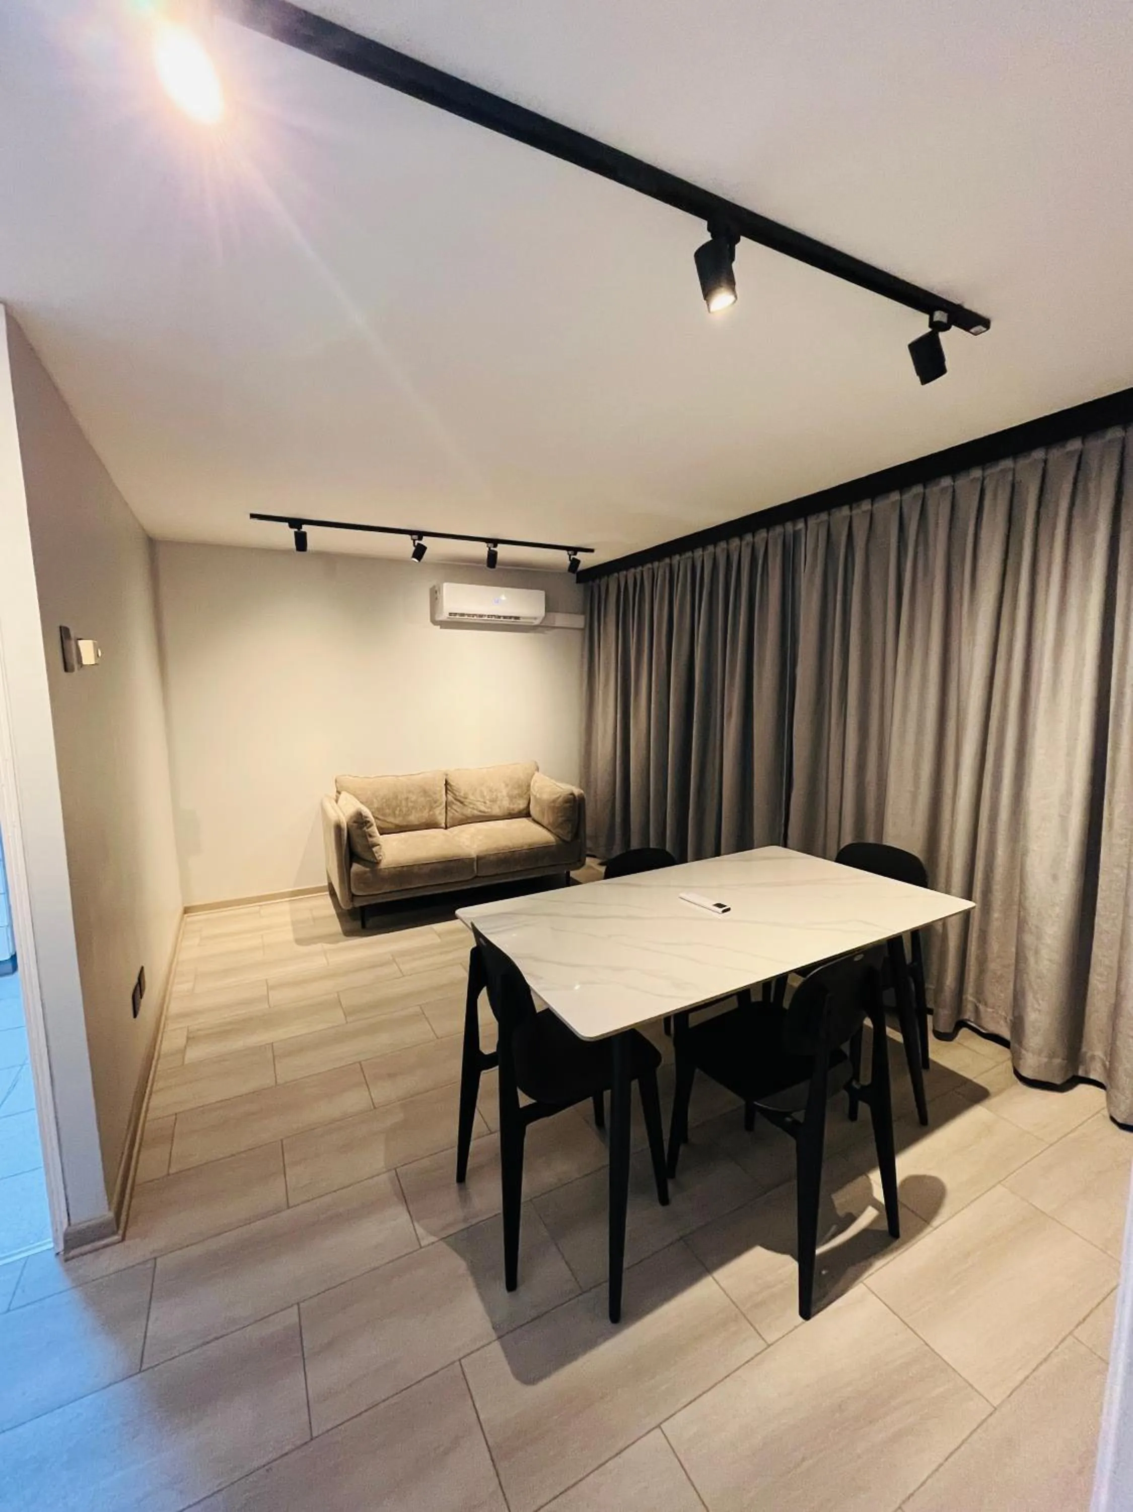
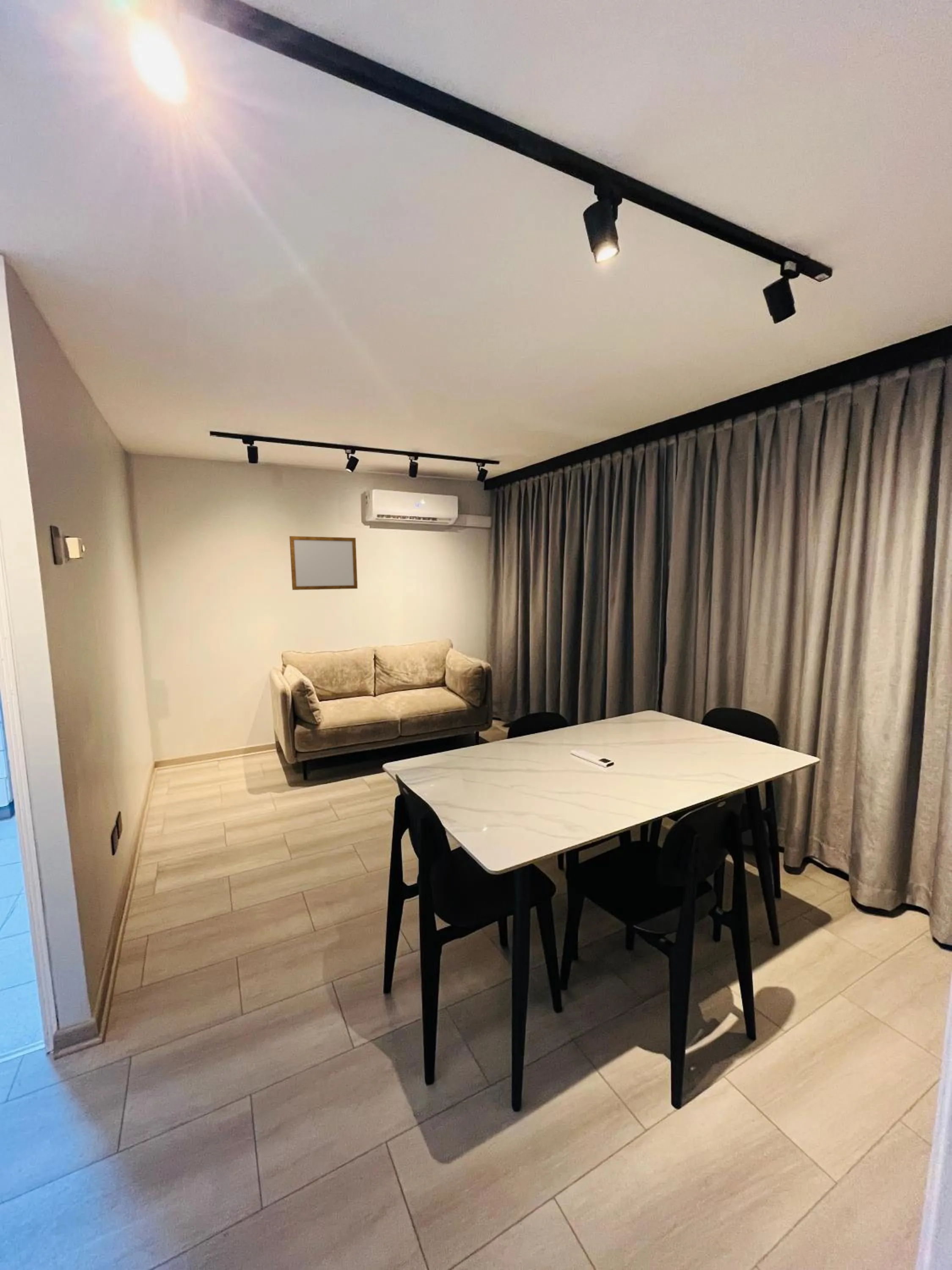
+ writing board [289,536,358,591]
